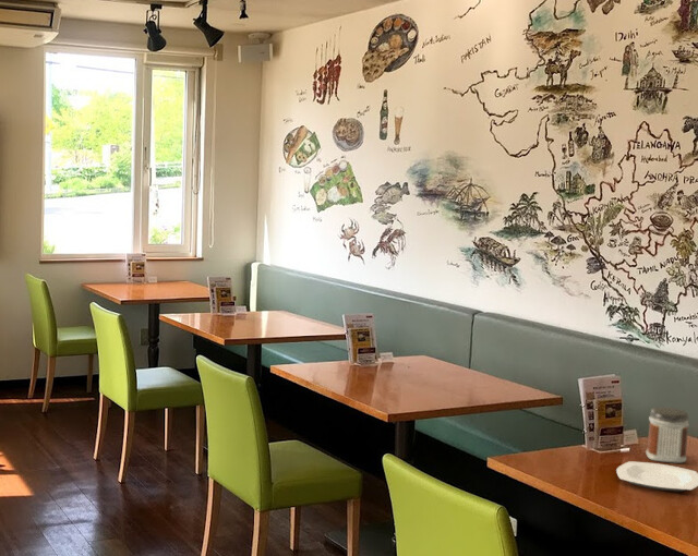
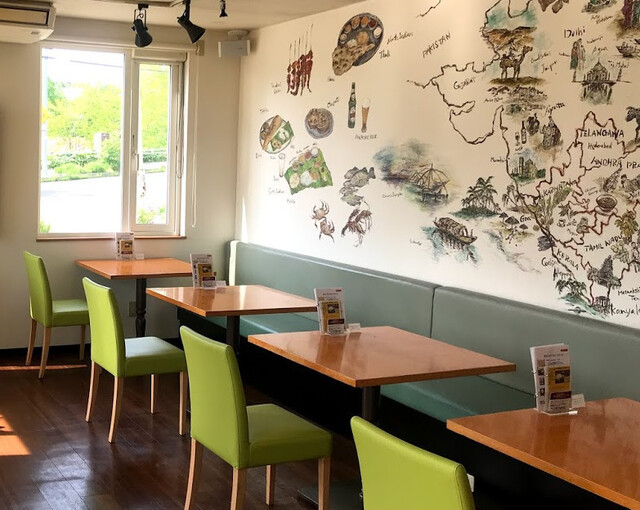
- plate [615,460,698,493]
- jar [645,406,690,464]
